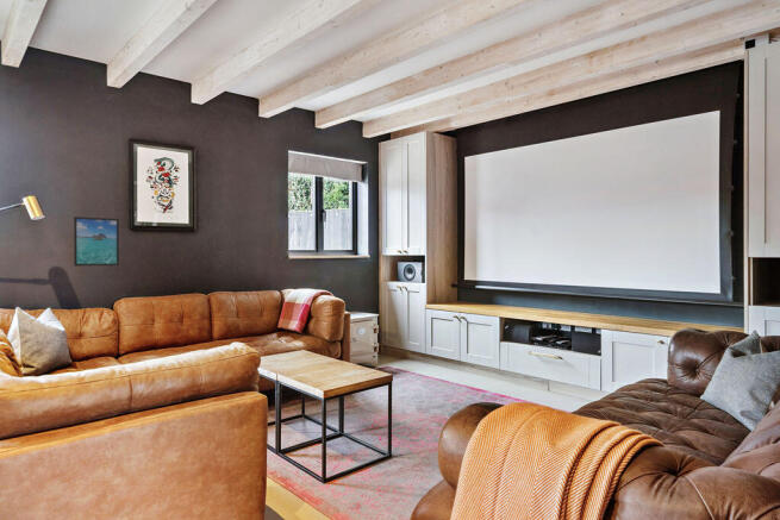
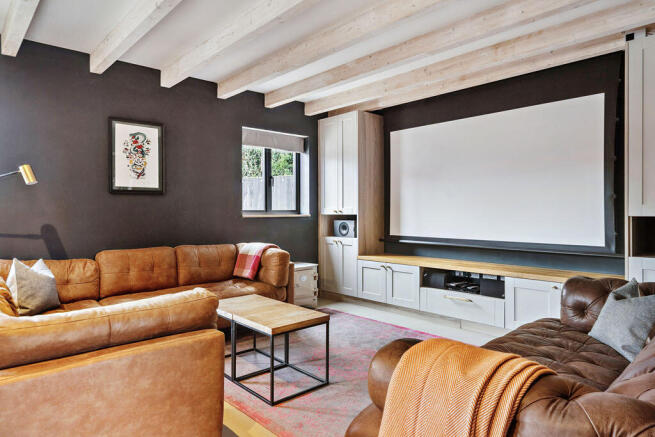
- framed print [73,215,120,267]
